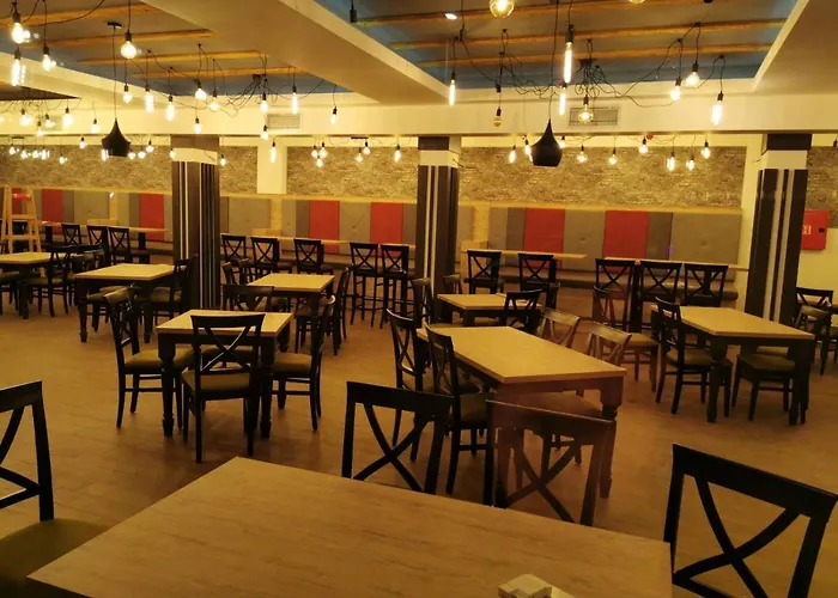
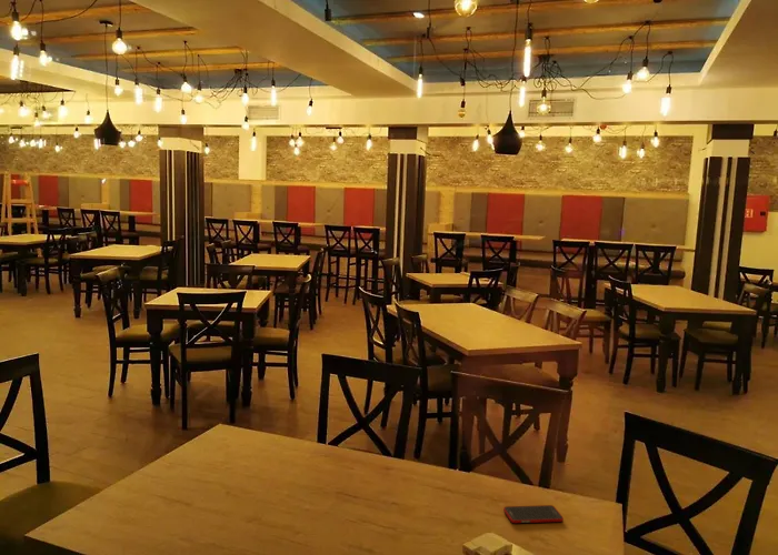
+ cell phone [502,504,565,524]
